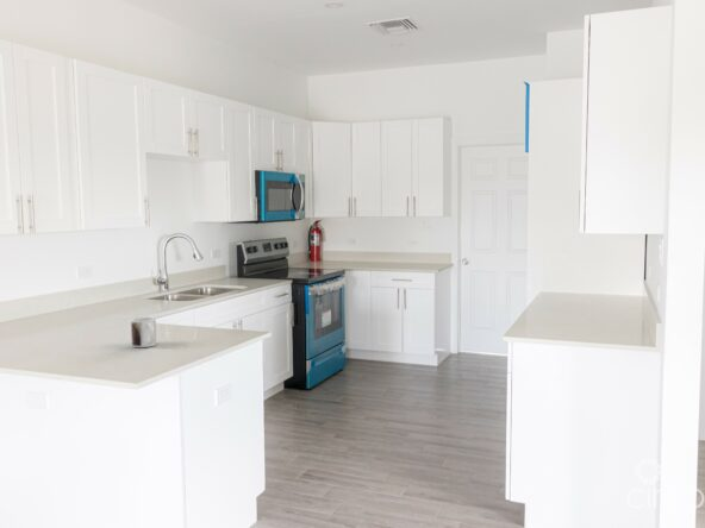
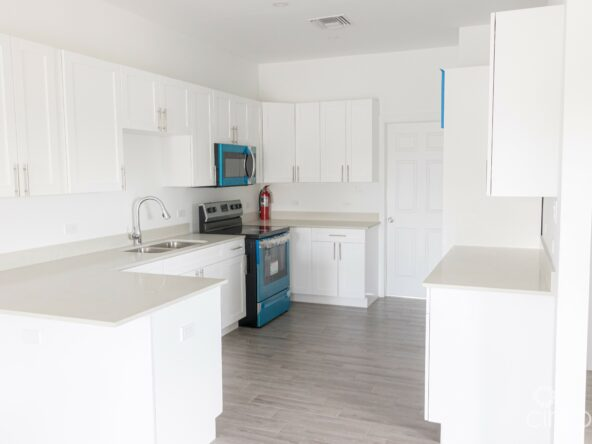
- mug [130,316,157,348]
